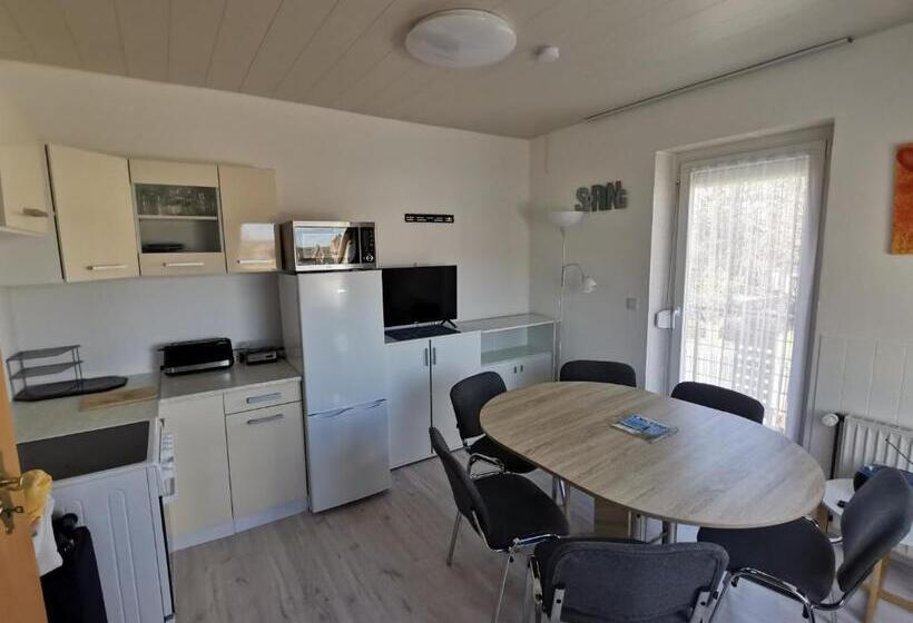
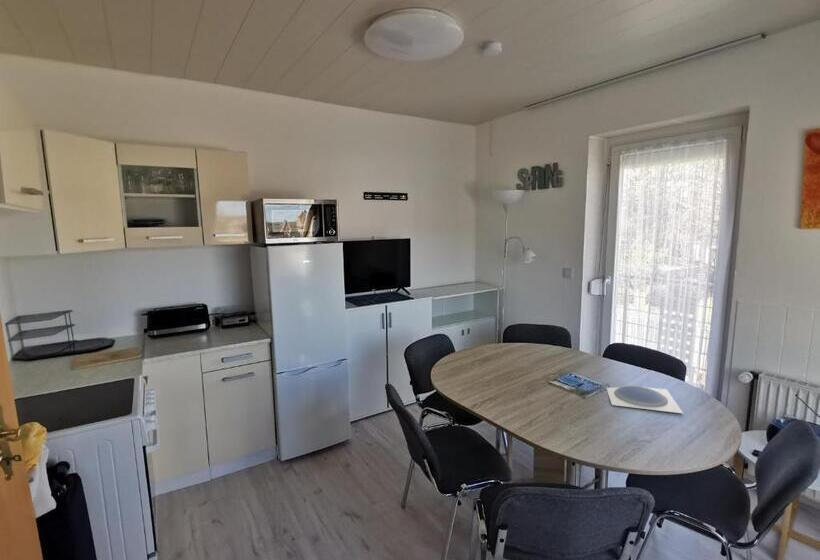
+ bowl [606,385,685,415]
